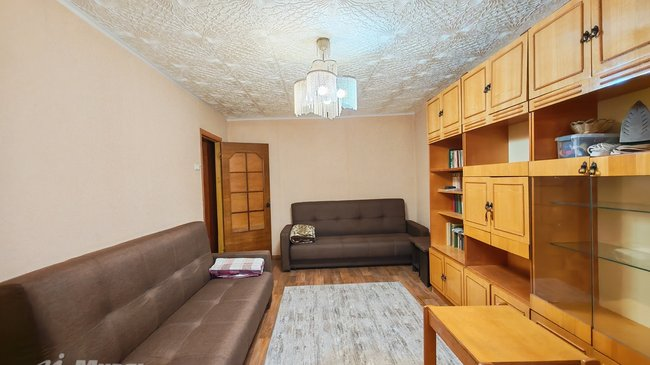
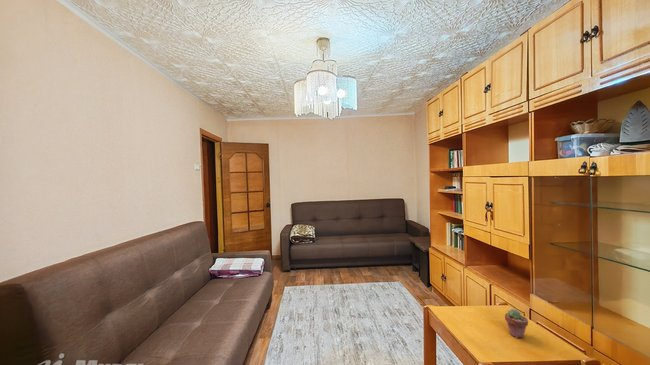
+ potted succulent [504,308,529,339]
